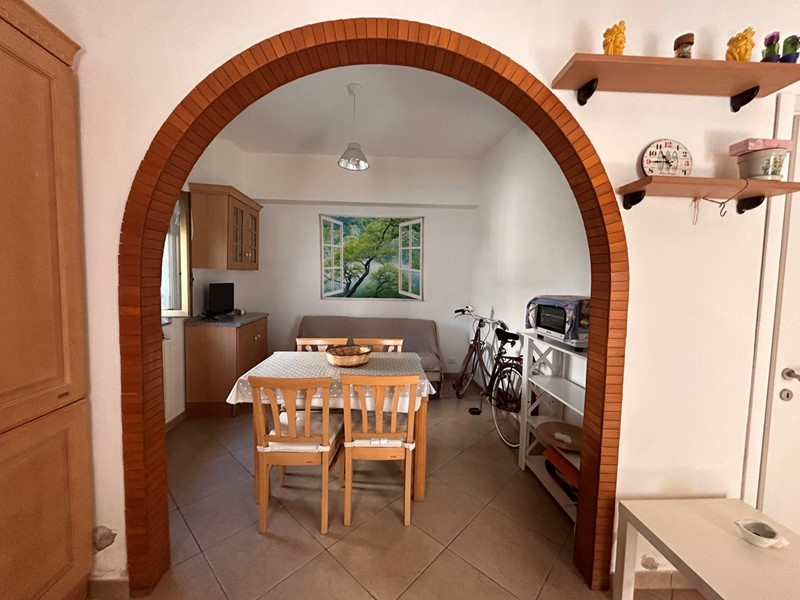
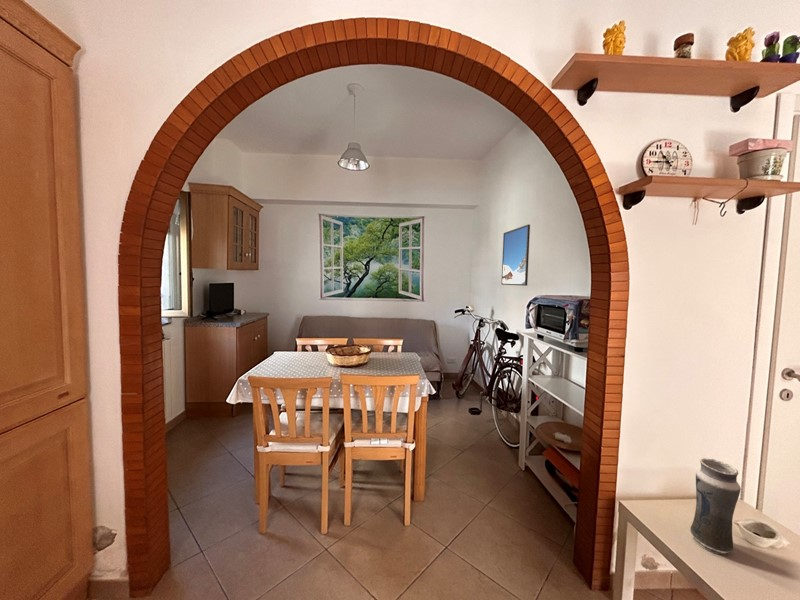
+ vase [689,457,742,555]
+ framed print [500,223,531,287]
